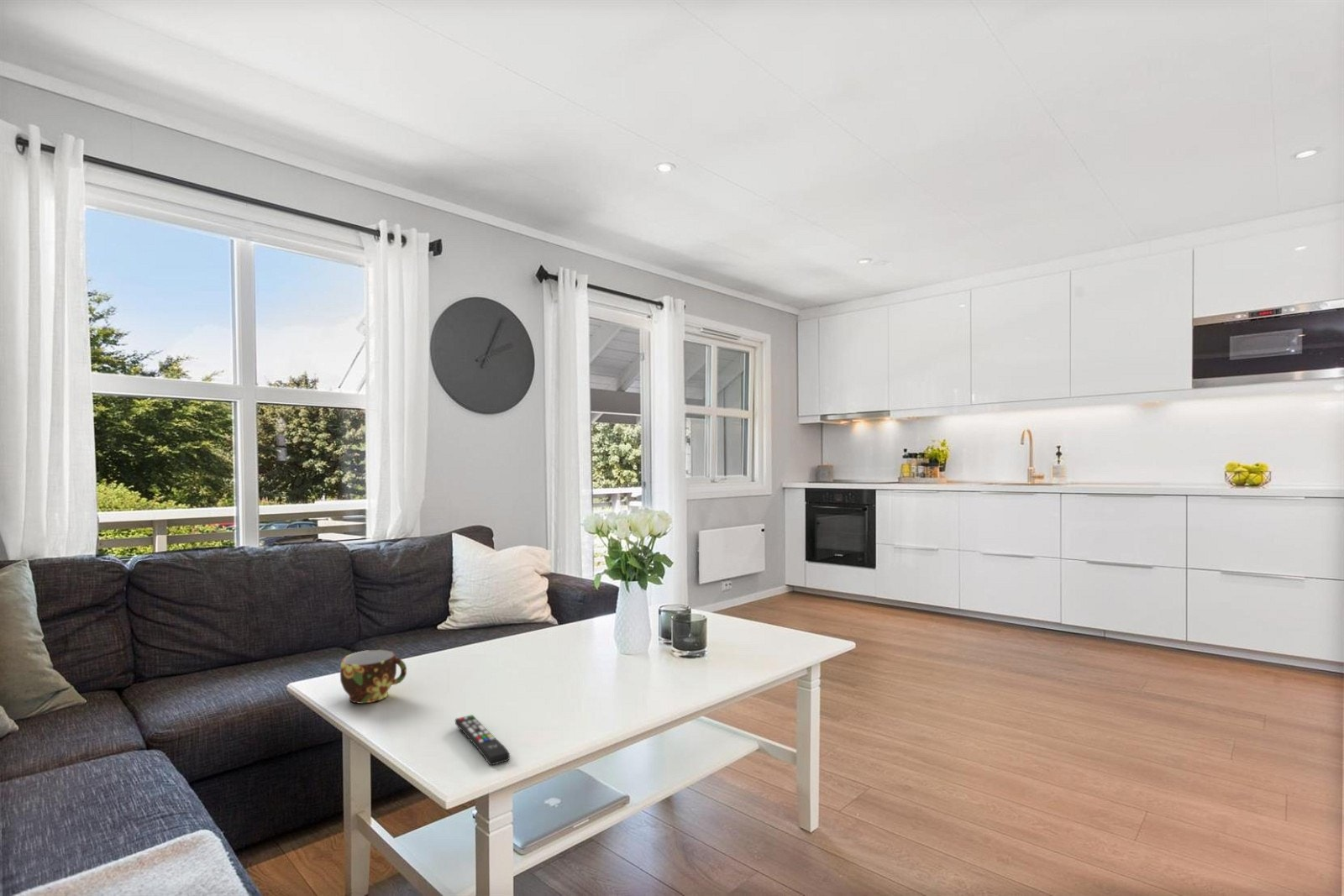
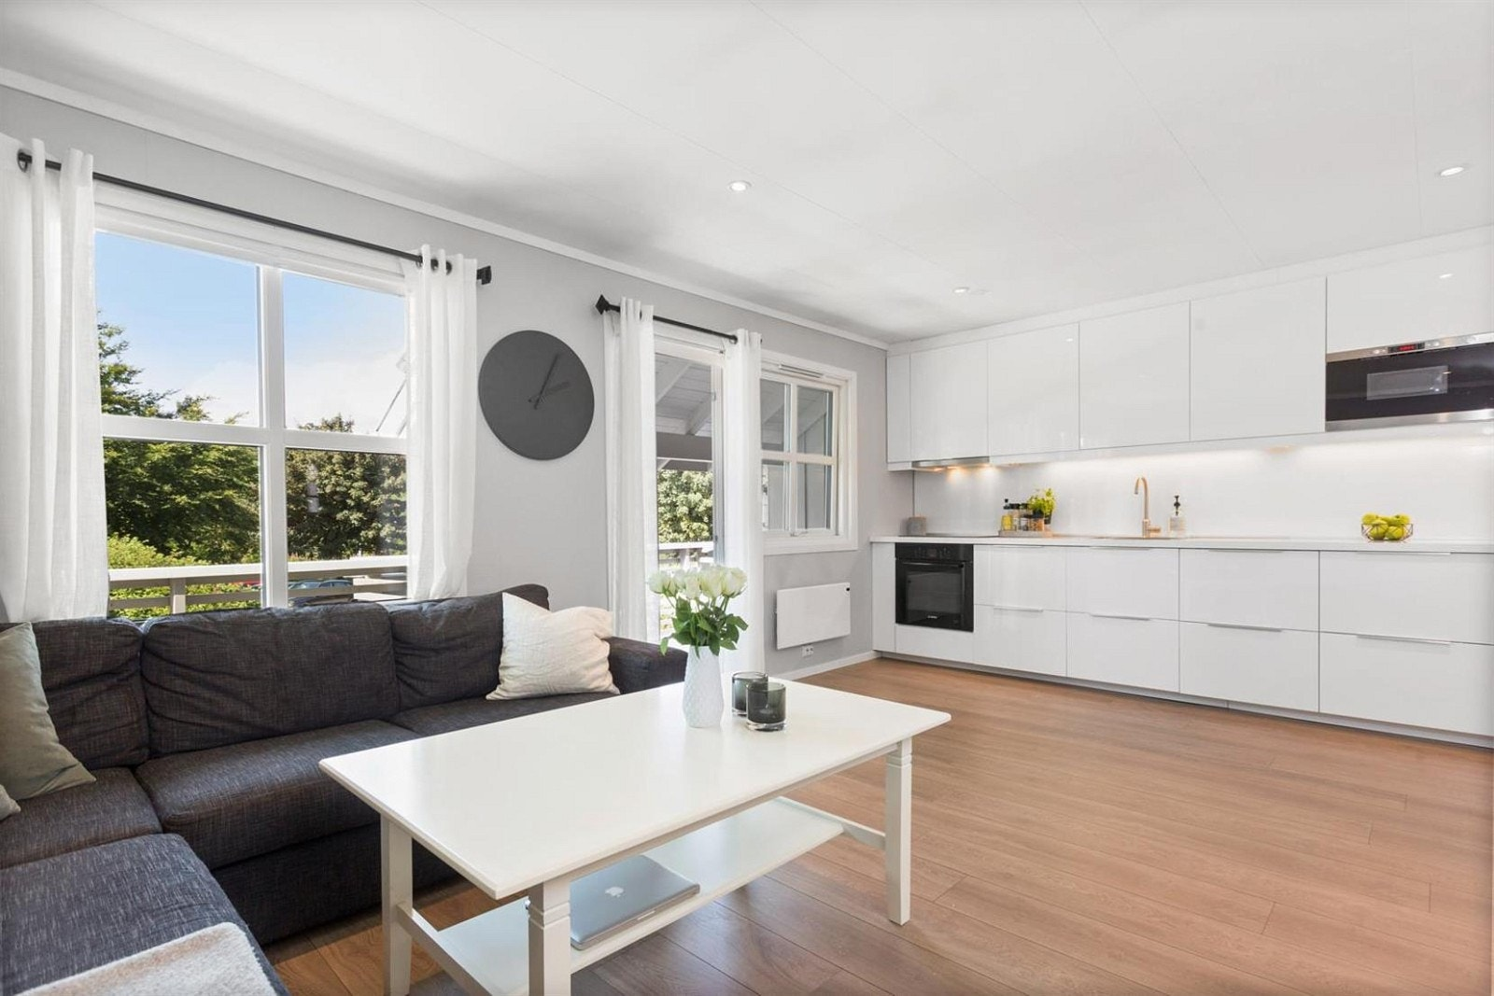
- remote control [454,714,511,767]
- cup [339,649,407,705]
